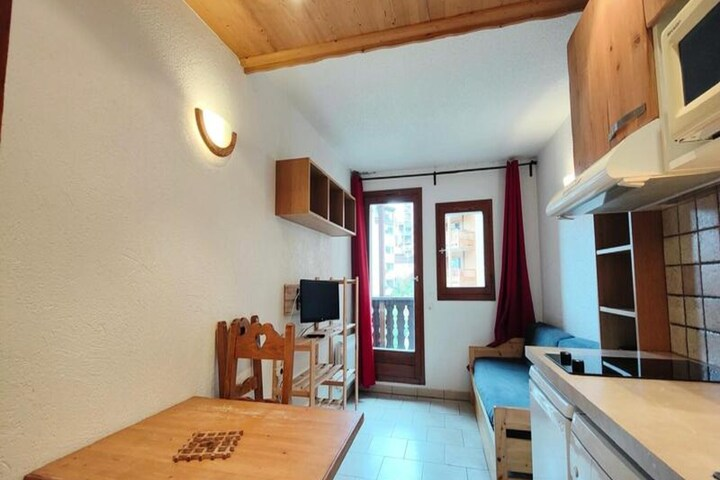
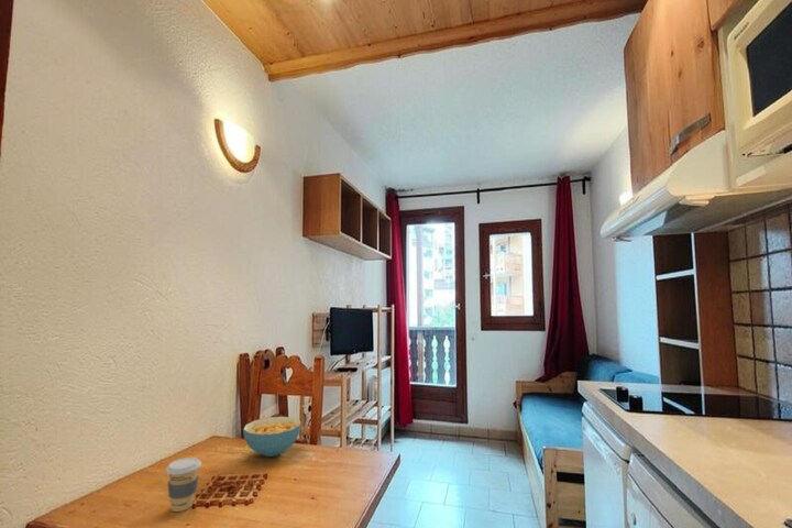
+ coffee cup [165,457,202,513]
+ cereal bowl [242,416,301,458]
